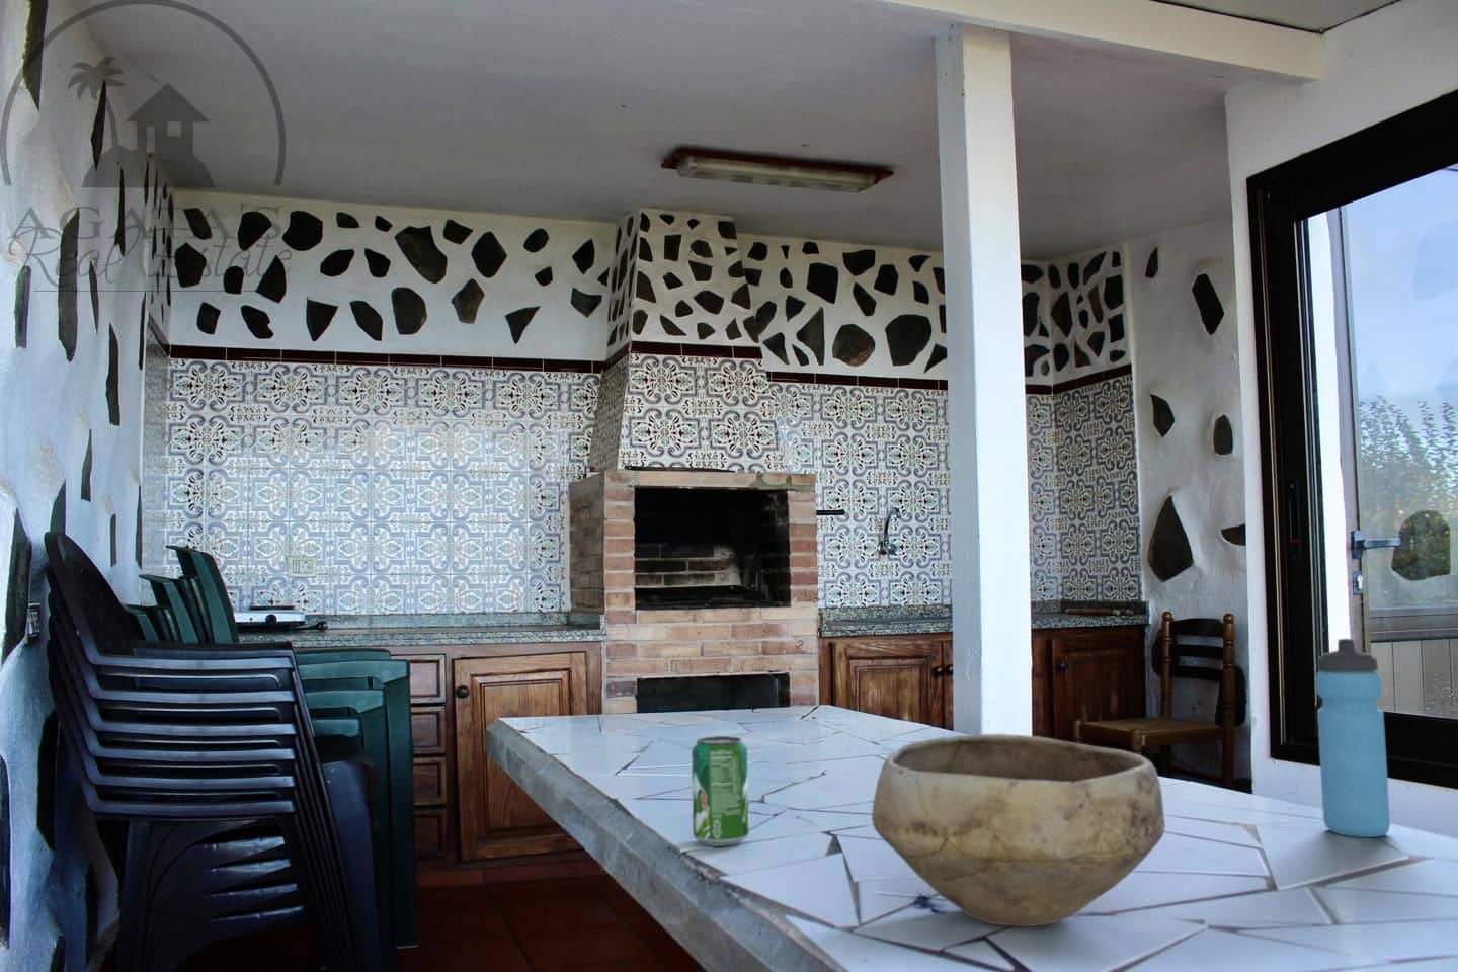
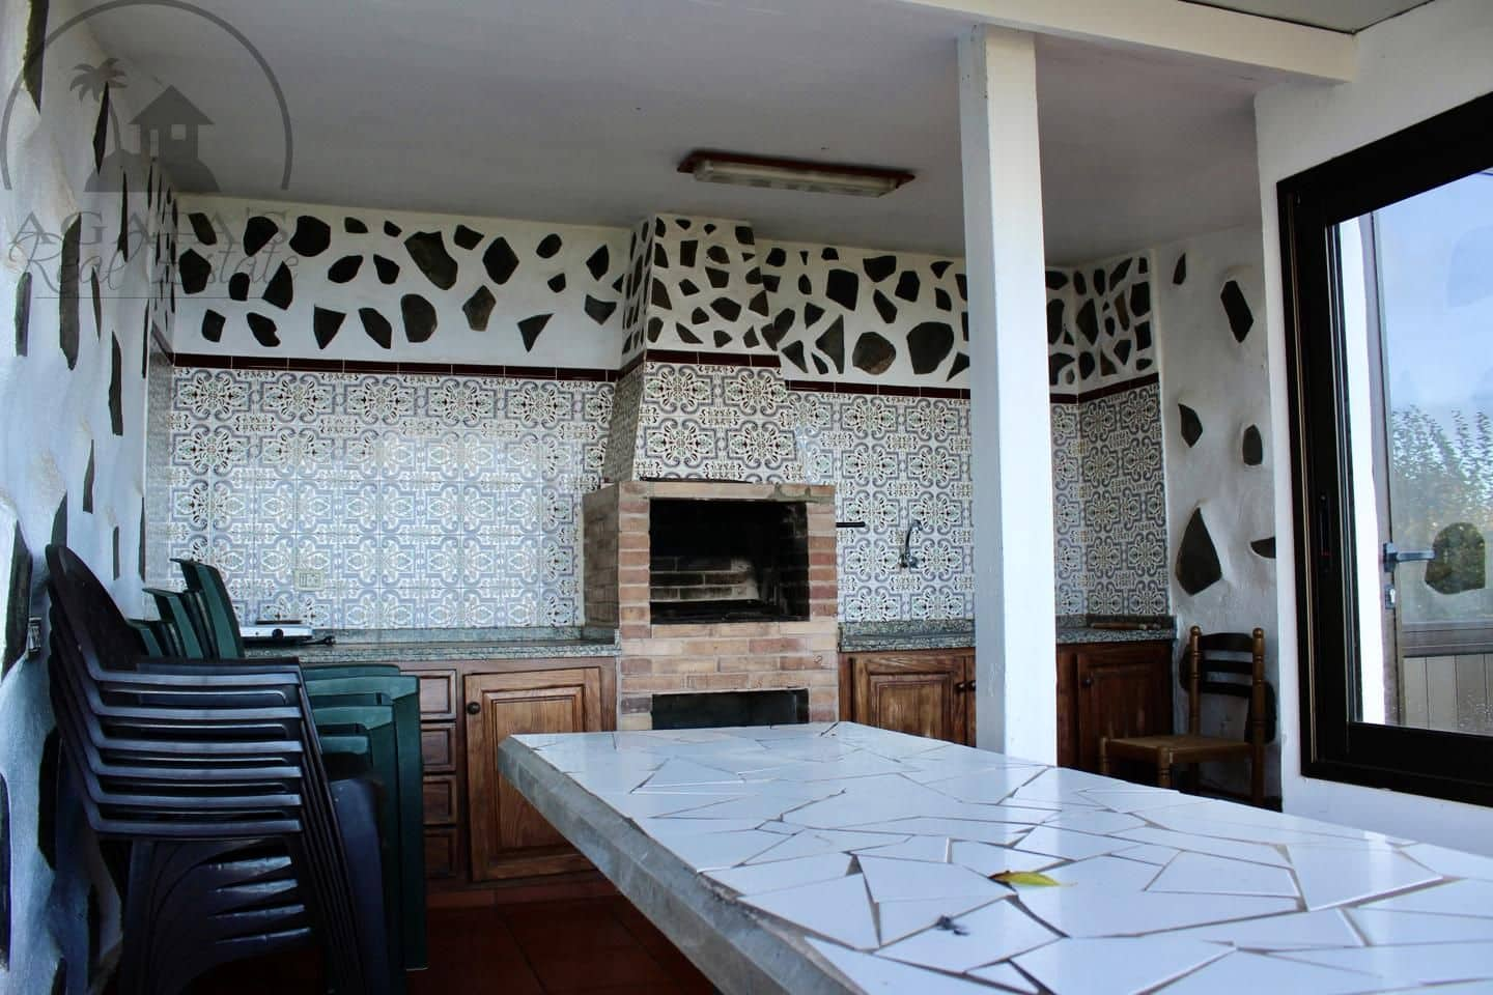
- beverage can [691,736,751,847]
- bowl [871,733,1166,928]
- water bottle [1315,638,1391,839]
